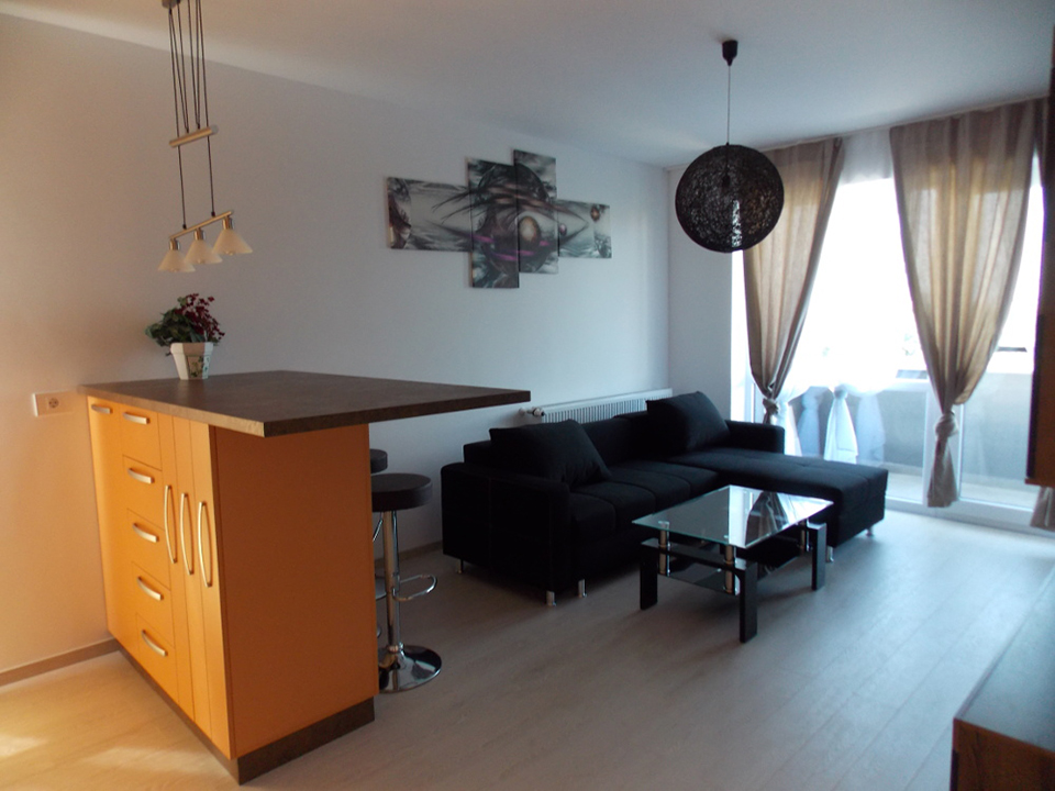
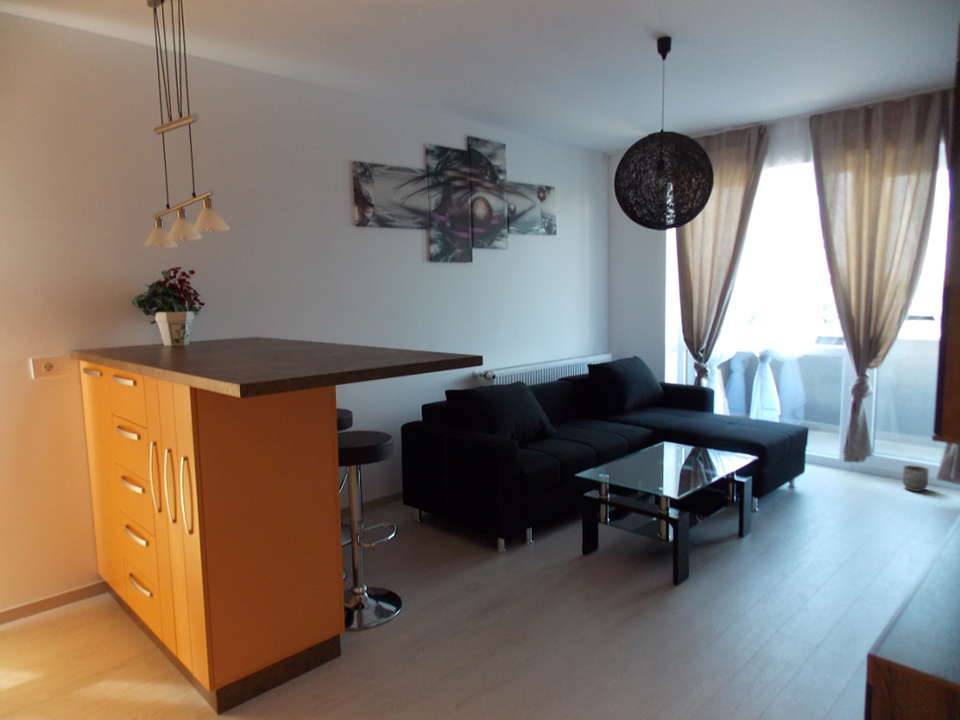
+ planter [902,464,930,492]
